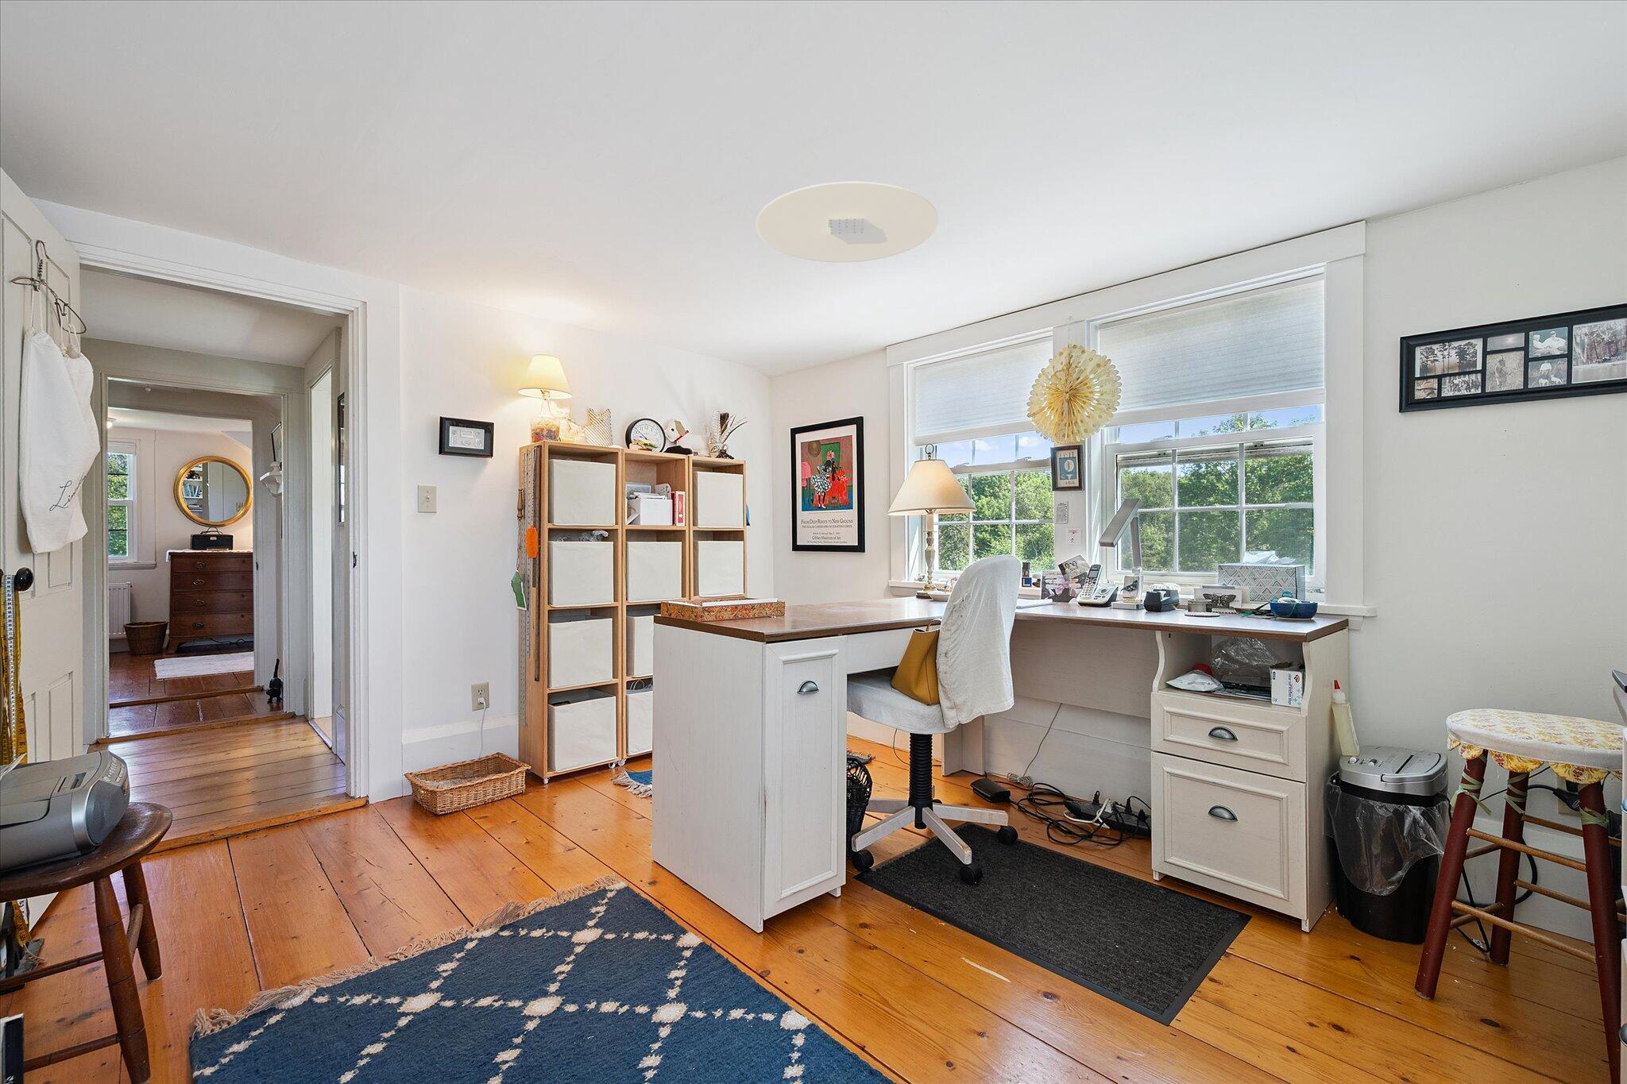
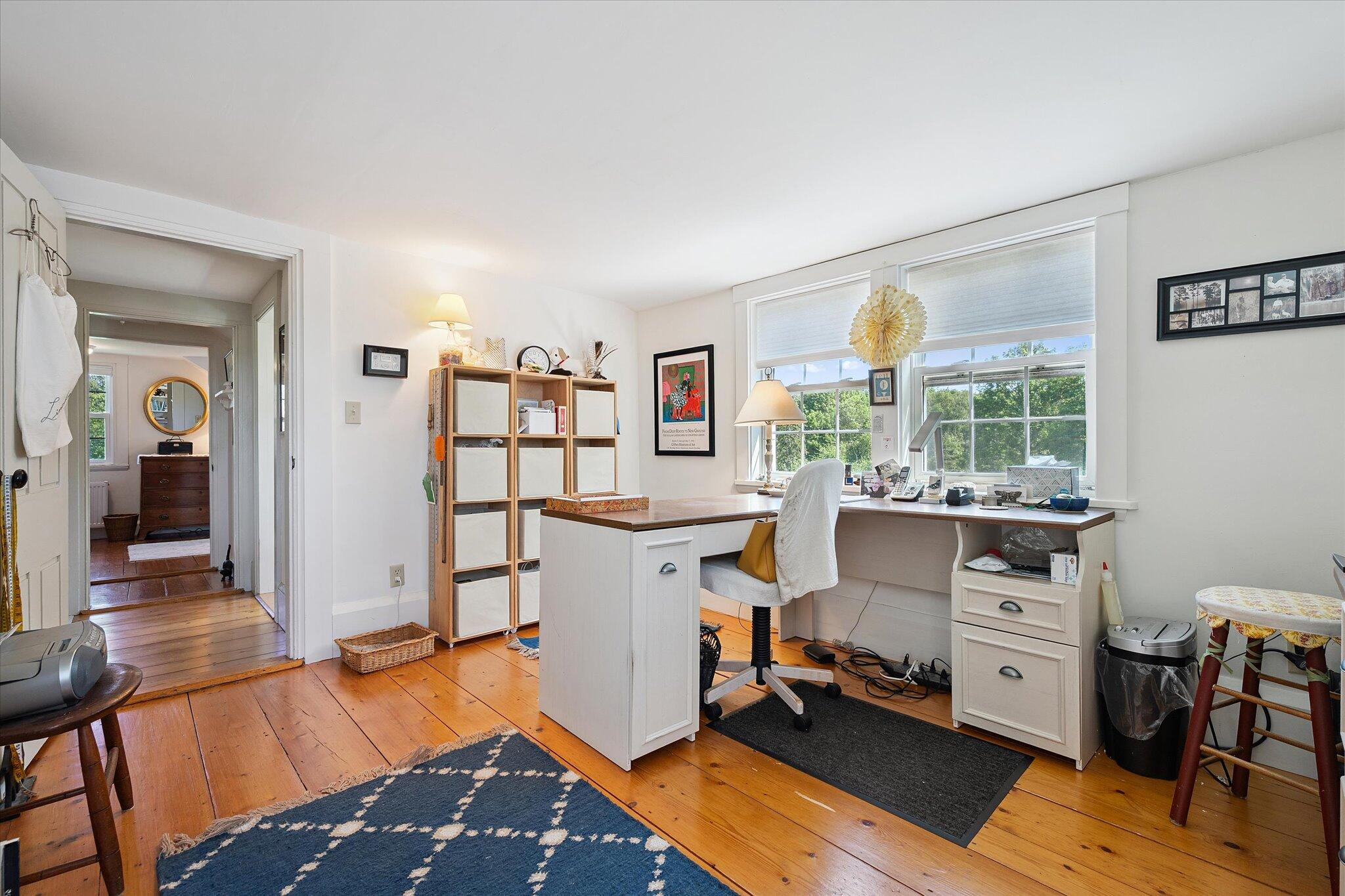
- ceiling light [756,181,939,263]
